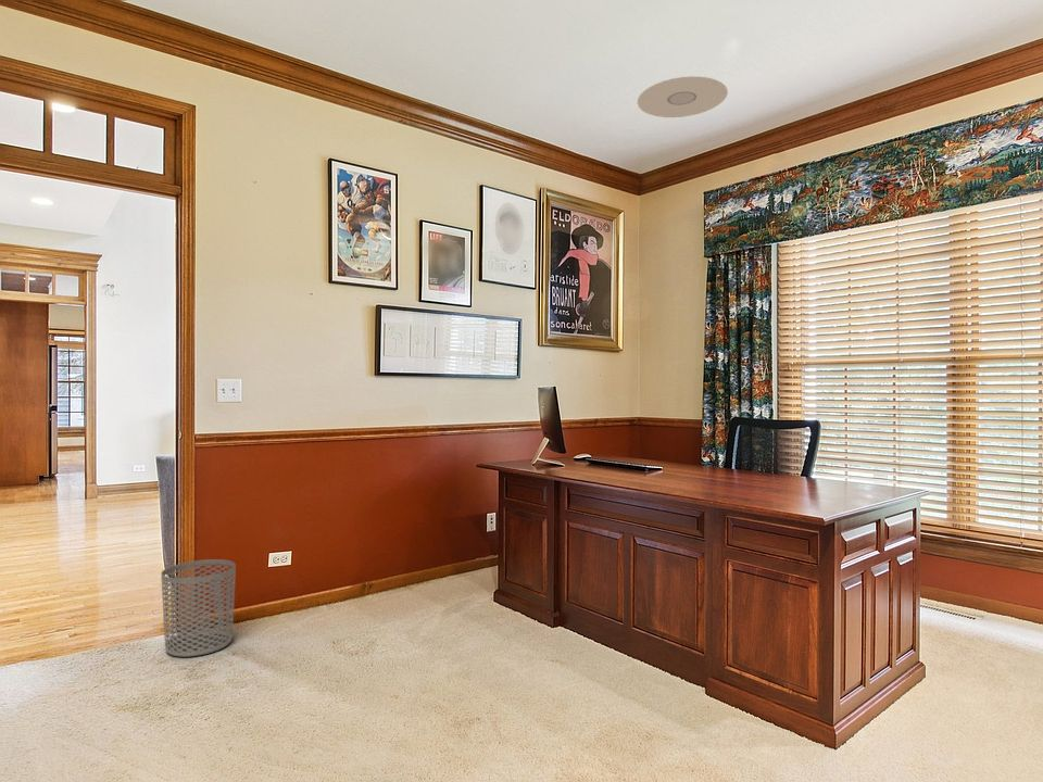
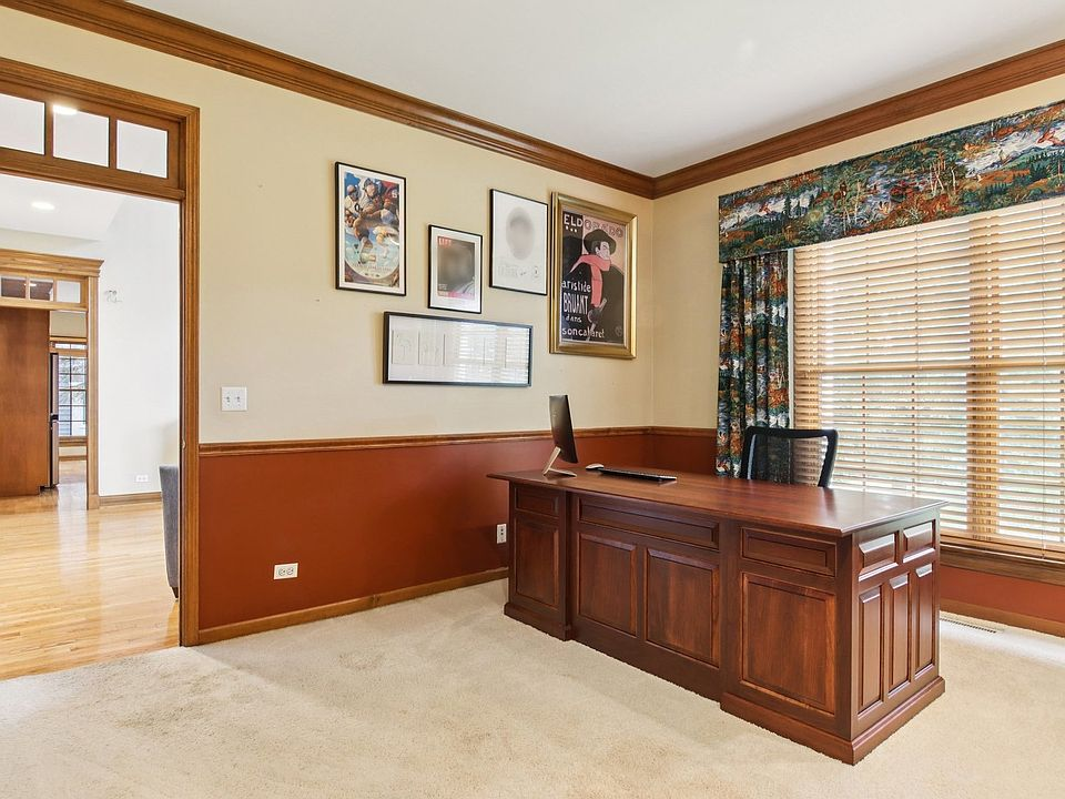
- ceiling light [637,75,729,118]
- waste bin [160,558,237,658]
